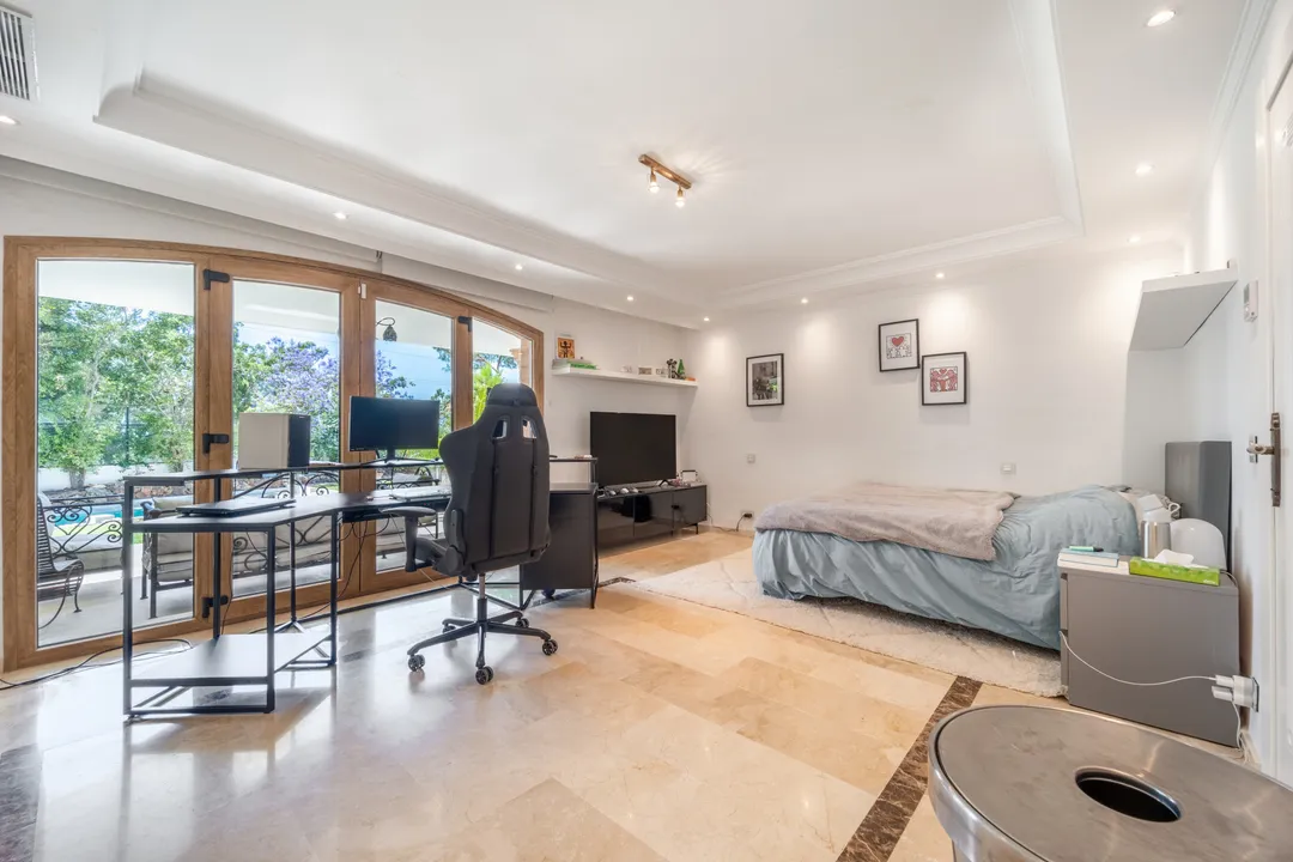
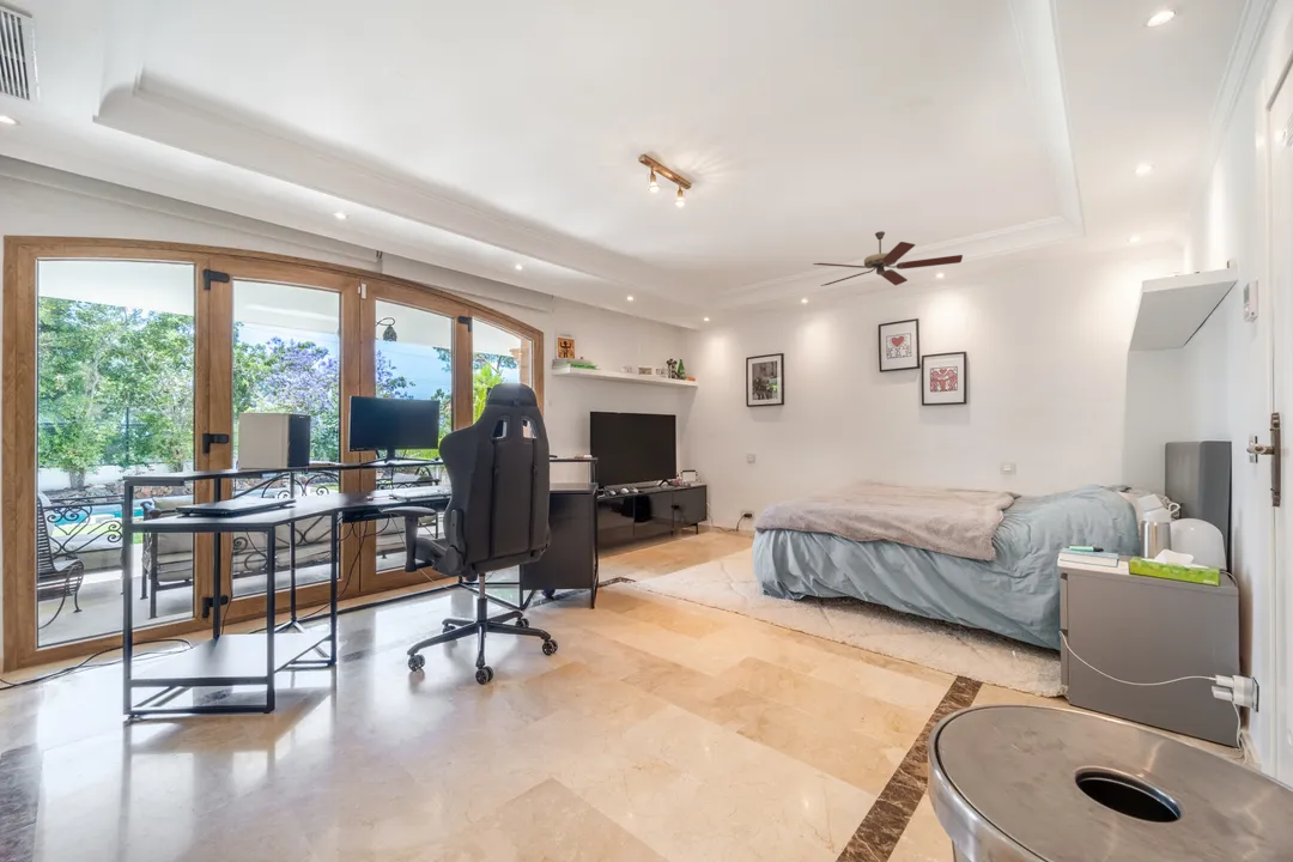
+ ceiling fan [812,230,964,287]
